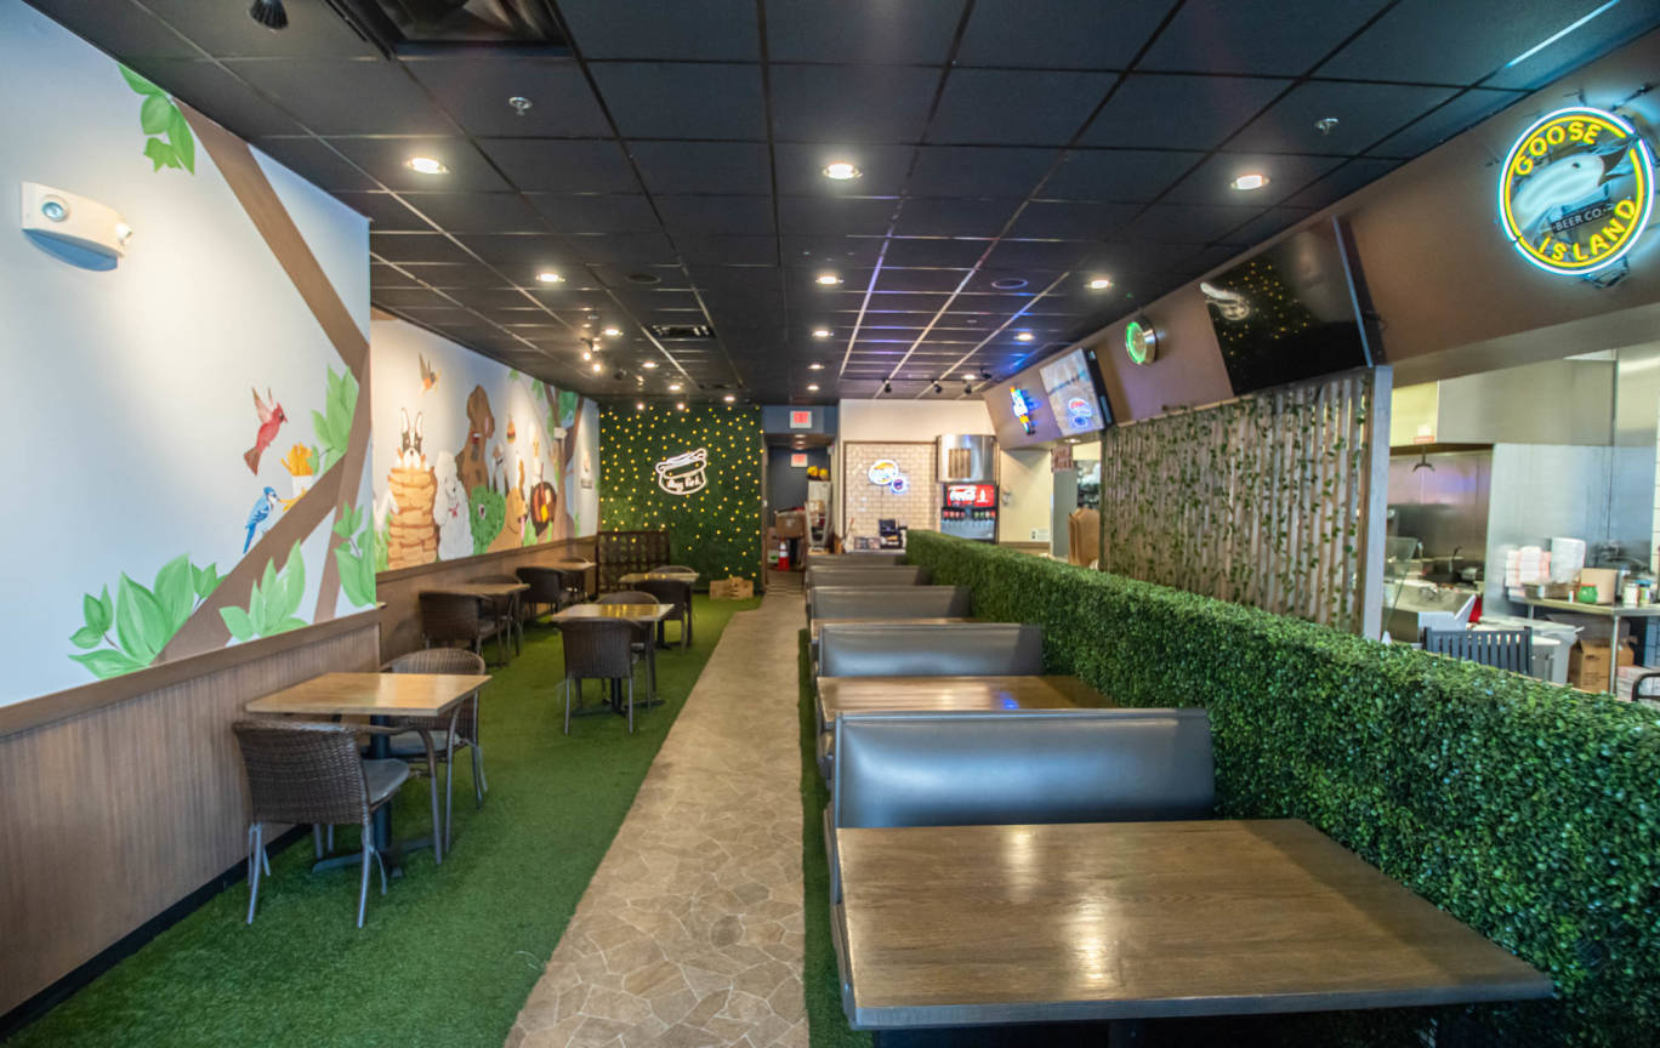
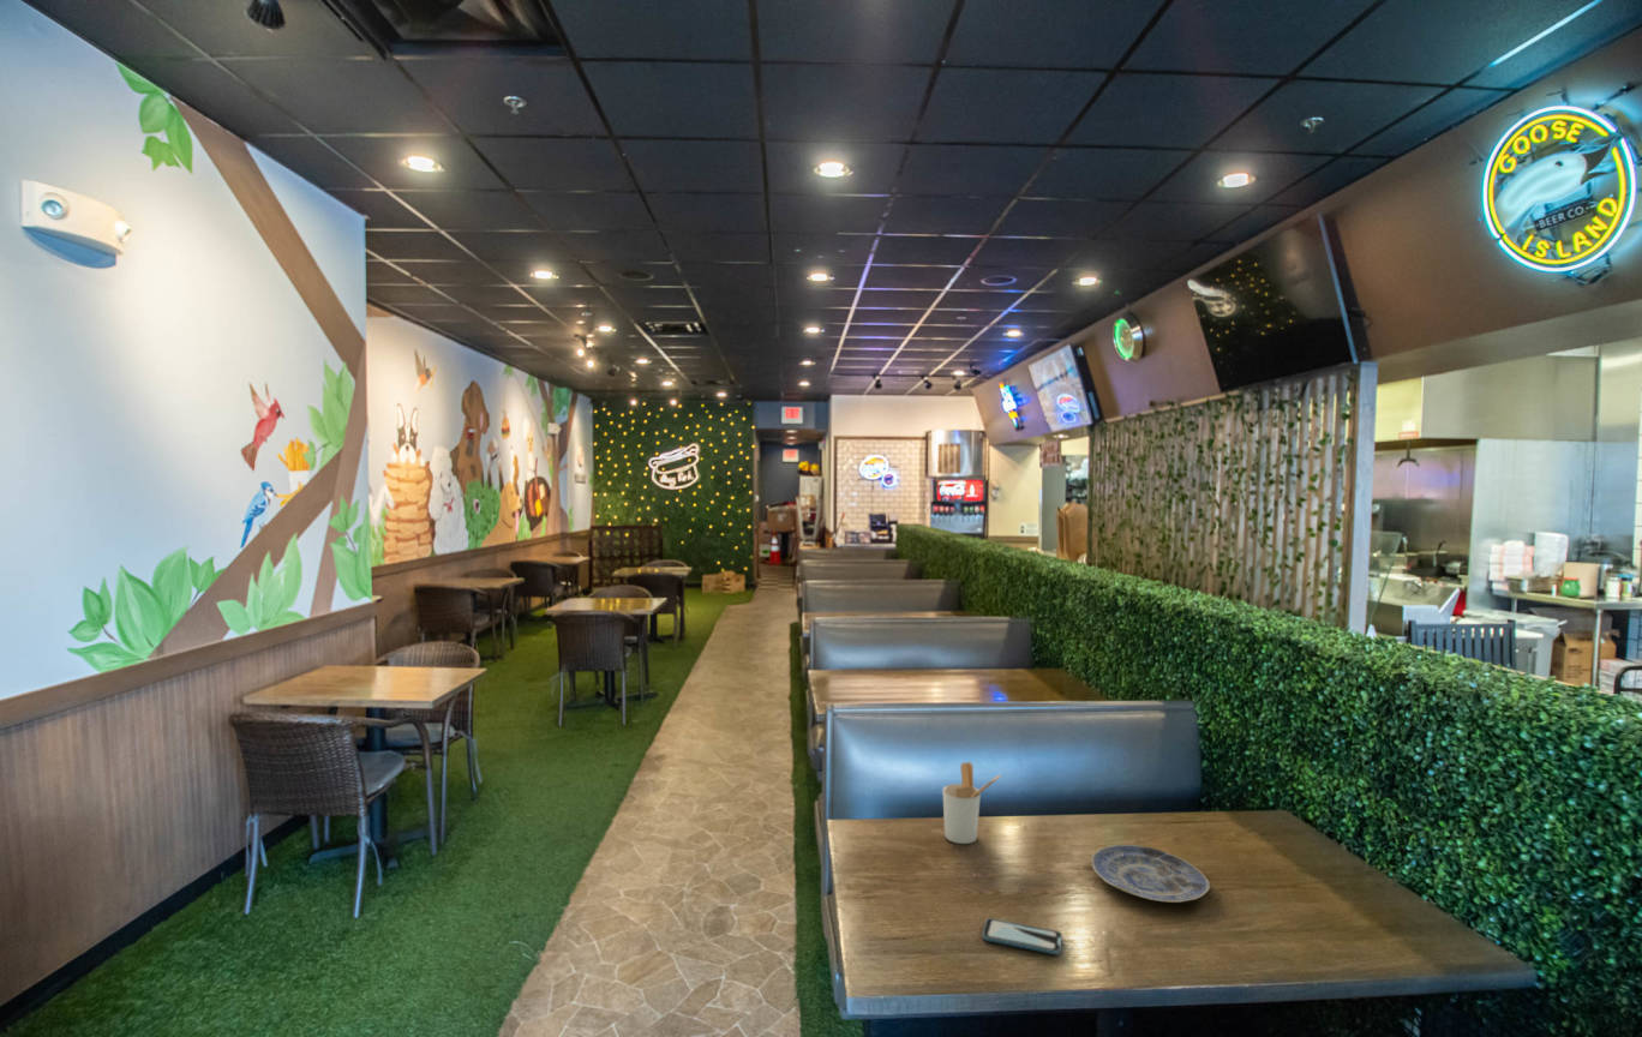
+ smartphone [981,917,1063,955]
+ utensil holder [941,761,1002,845]
+ plate [1090,844,1211,904]
